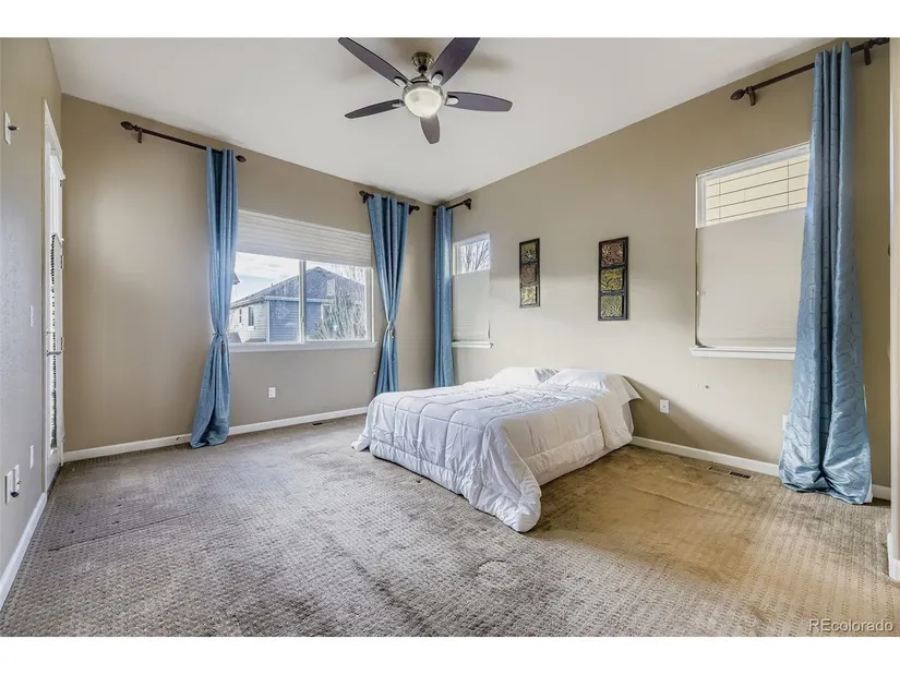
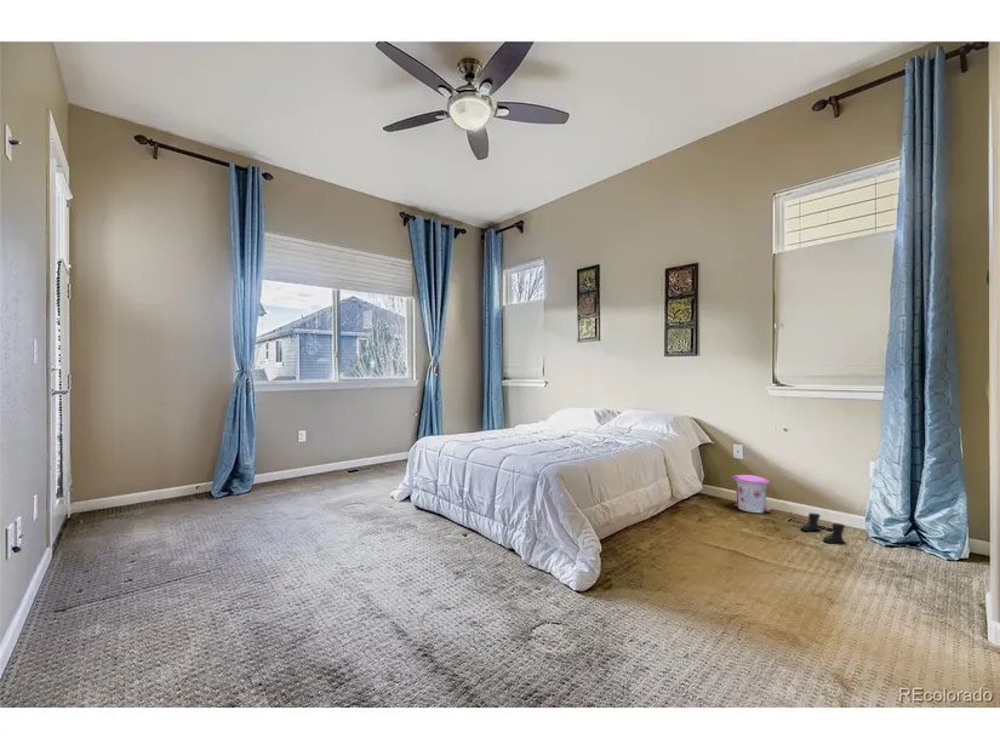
+ trash can [731,474,772,514]
+ boots [799,511,847,544]
